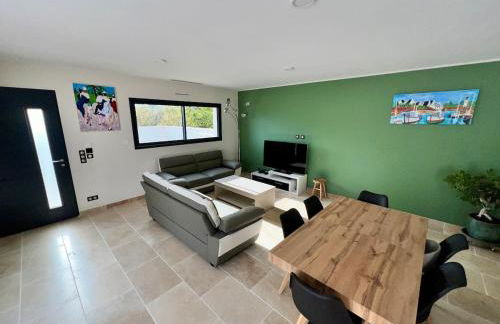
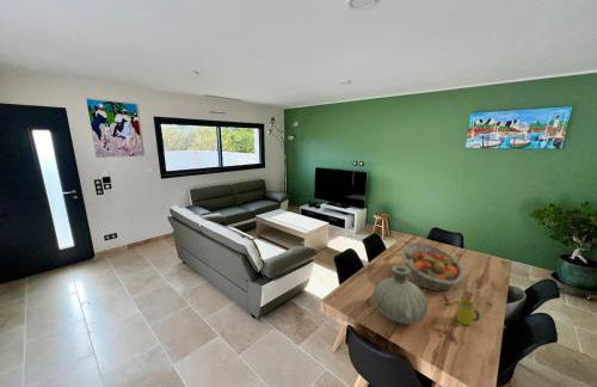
+ fruit basket [400,241,464,293]
+ vase [373,264,429,325]
+ mug [456,297,481,326]
